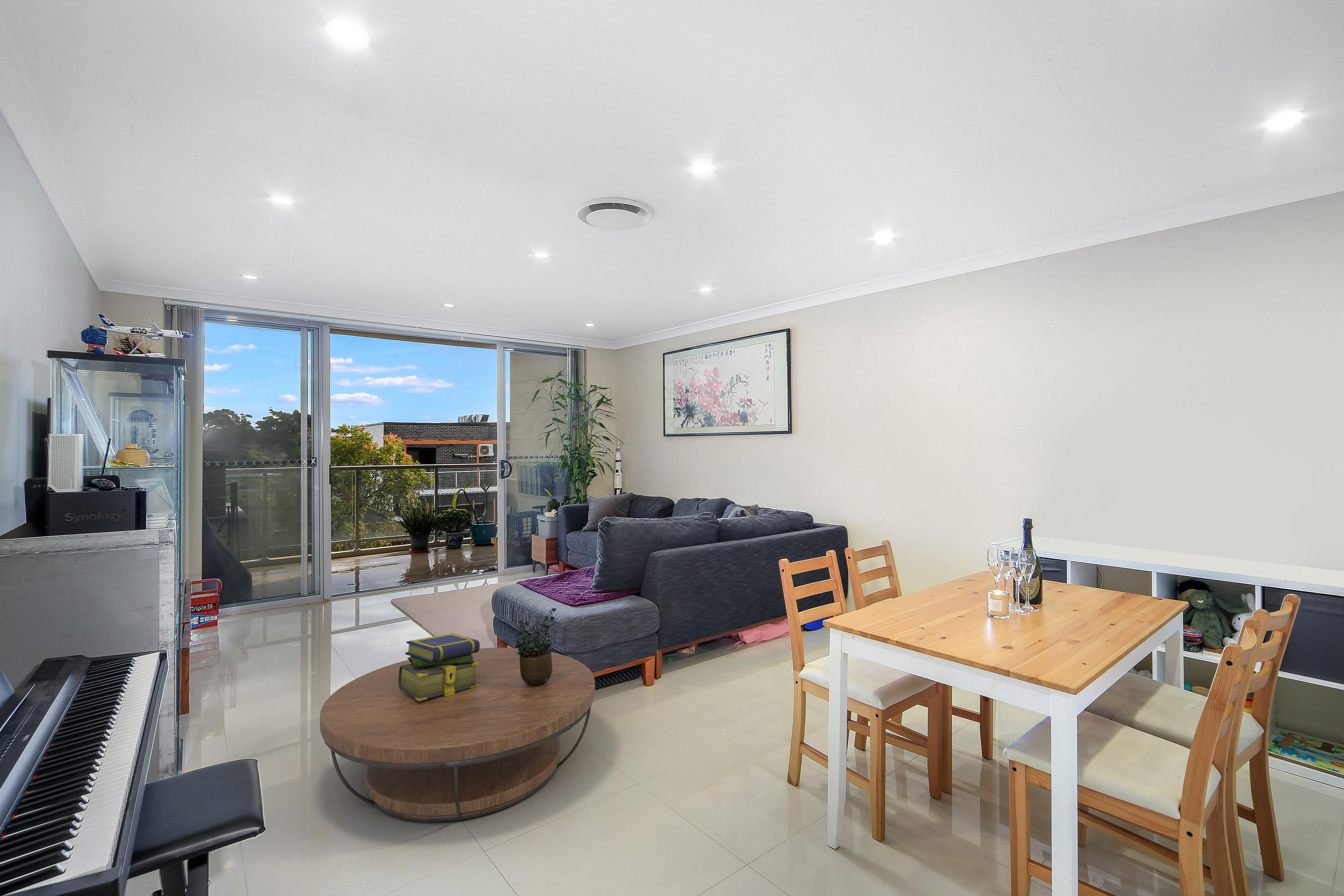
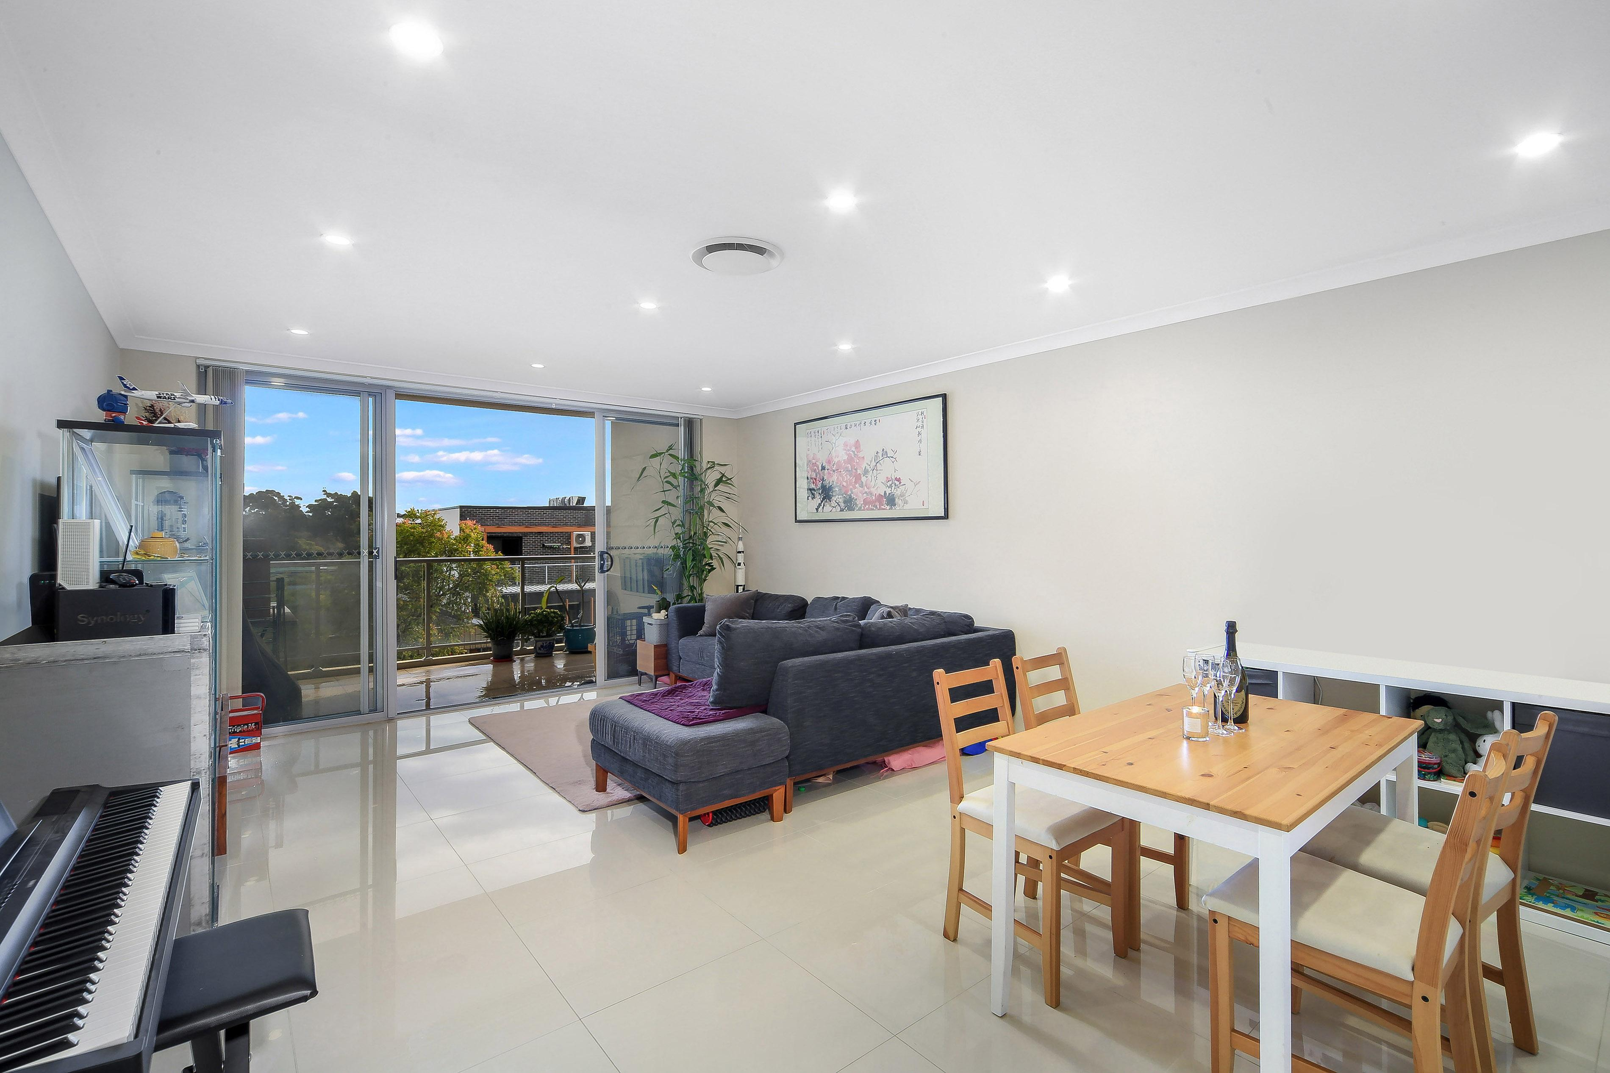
- potted plant [513,608,557,686]
- coffee table [320,647,595,822]
- stack of books [398,633,480,701]
